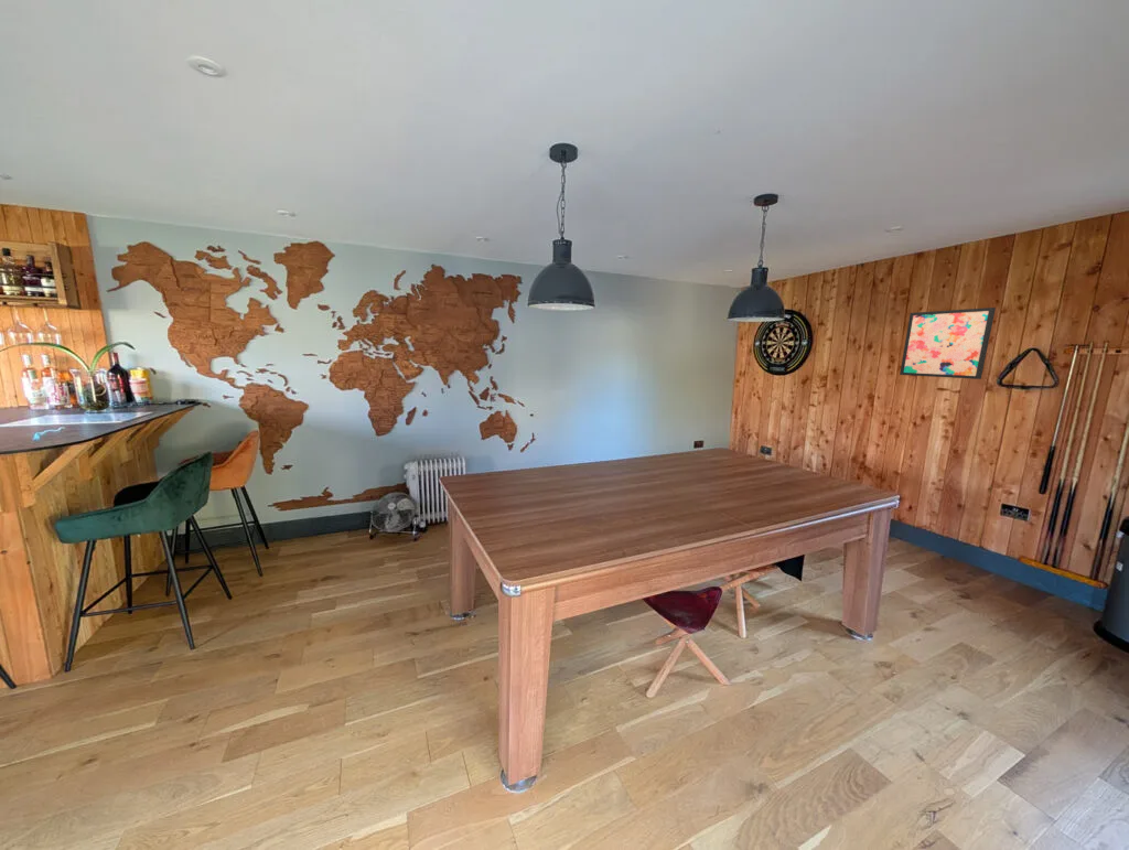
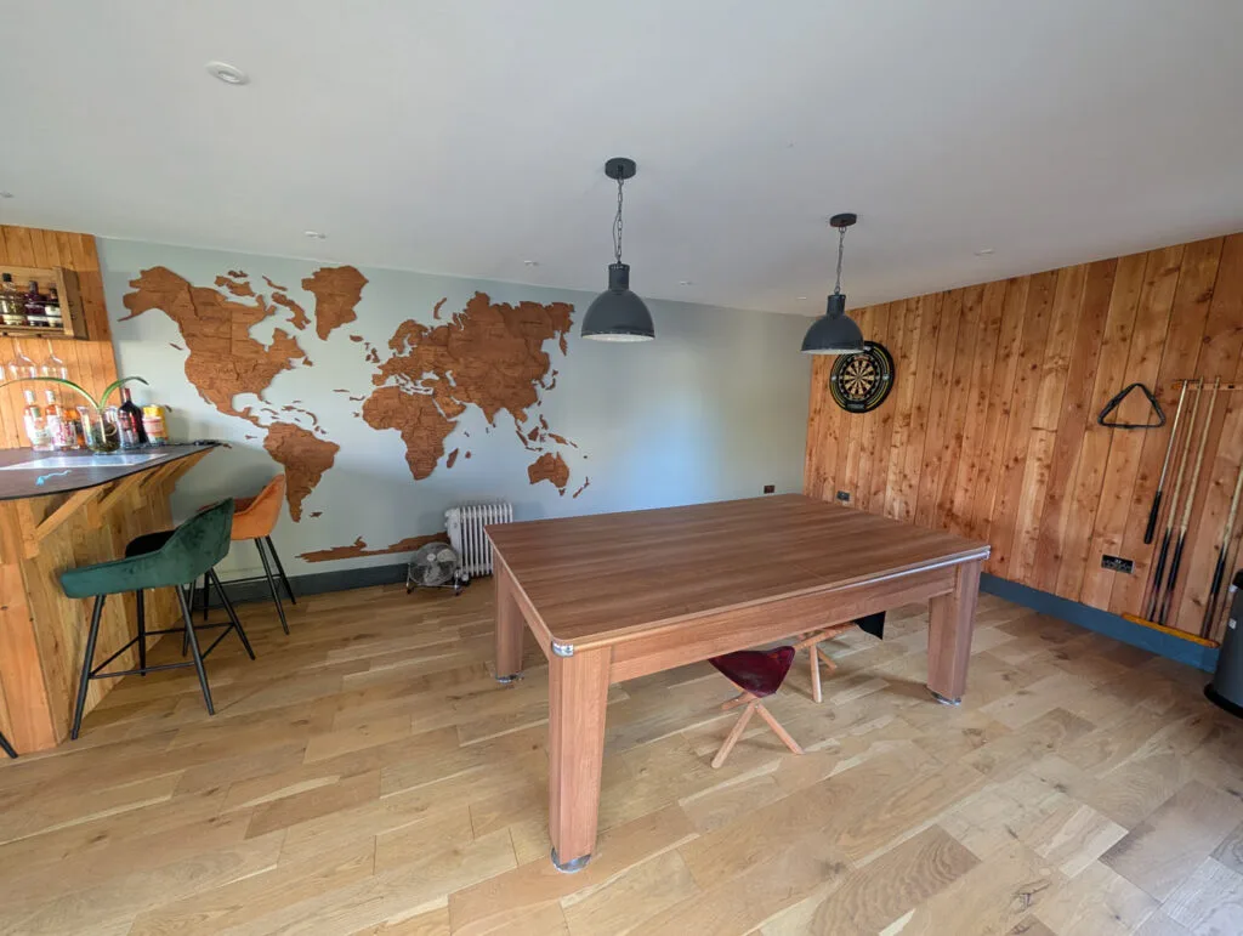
- wall art [899,306,997,380]
